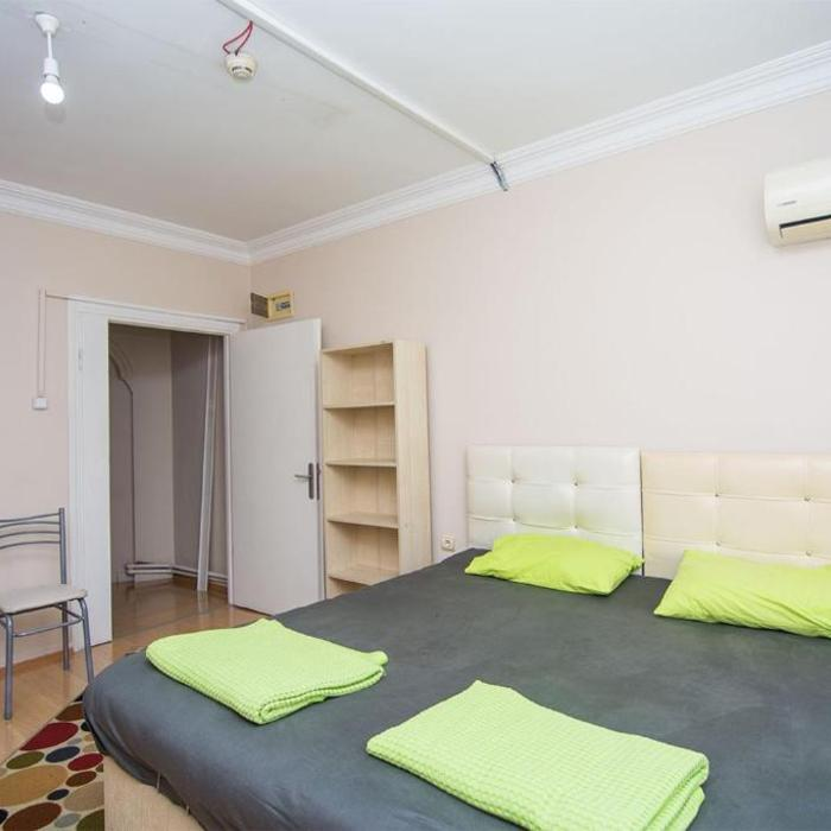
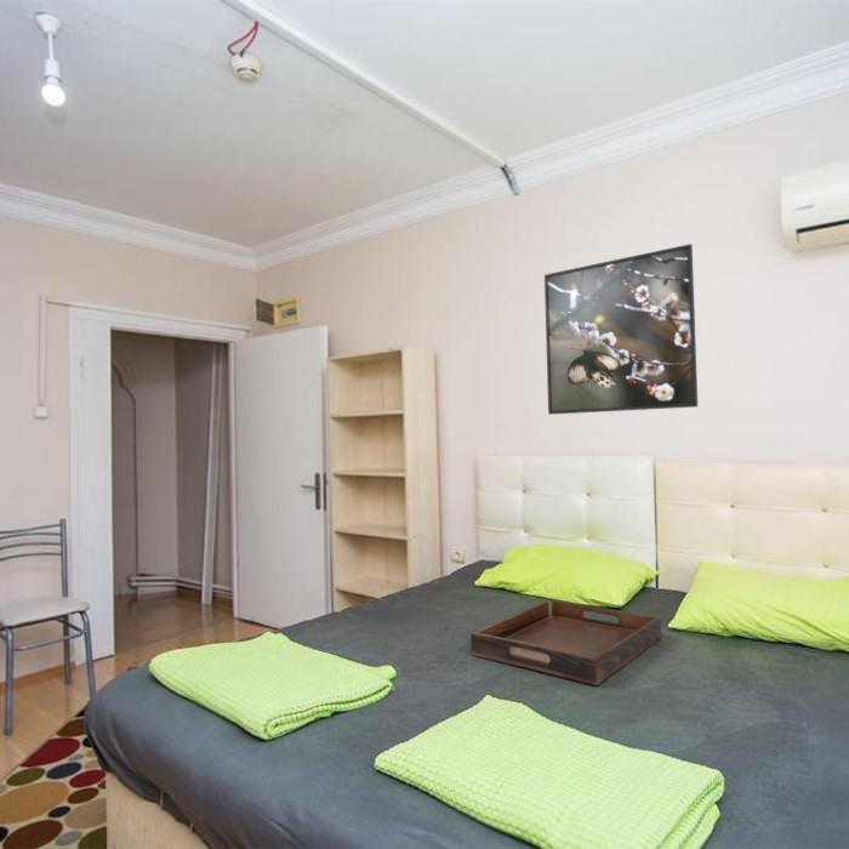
+ serving tray [469,599,662,686]
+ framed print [543,243,699,416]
